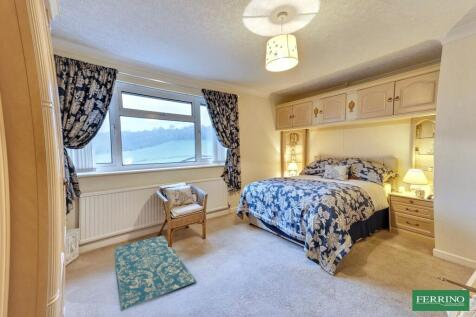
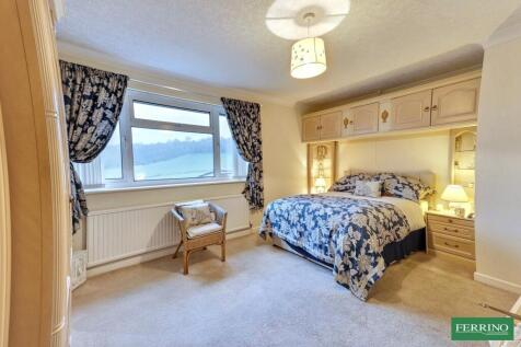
- rug [113,235,197,312]
